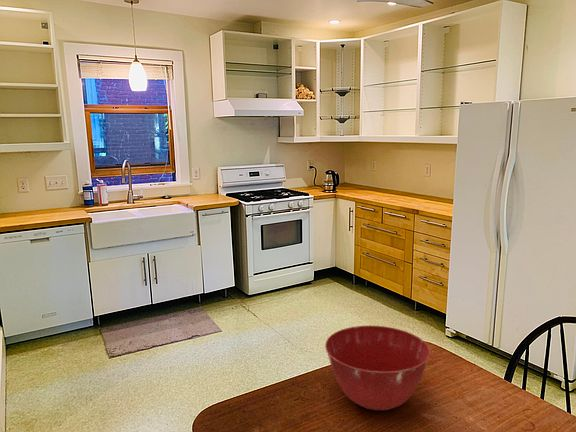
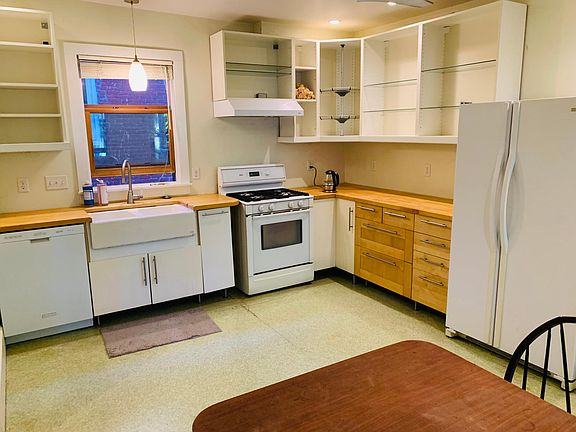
- mixing bowl [324,325,432,411]
